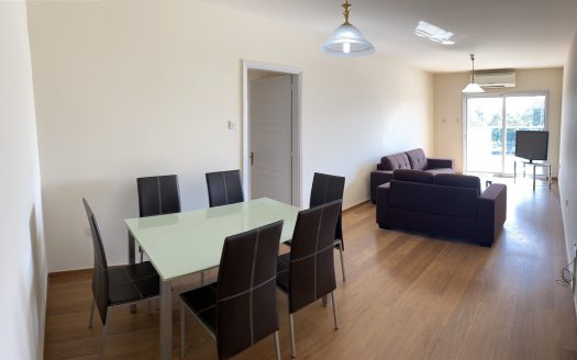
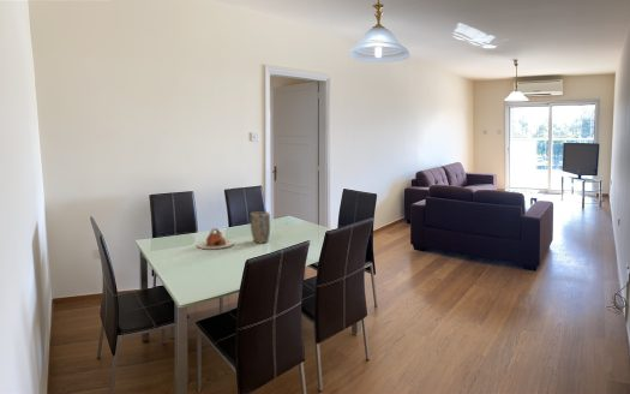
+ teapot [196,227,235,250]
+ plant pot [250,210,271,244]
